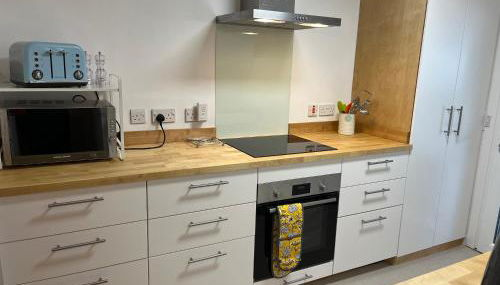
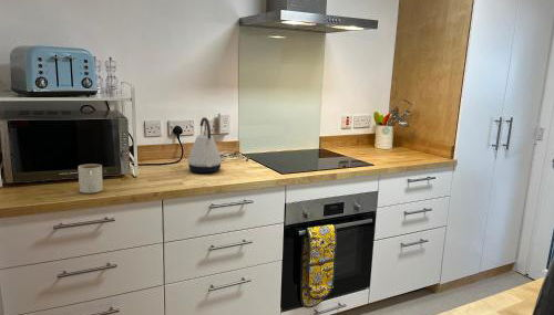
+ kettle [186,116,223,174]
+ mug [78,162,104,195]
